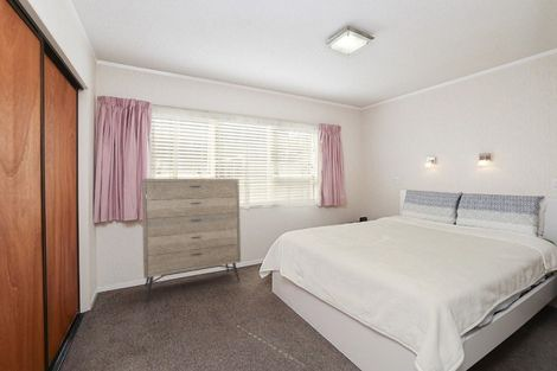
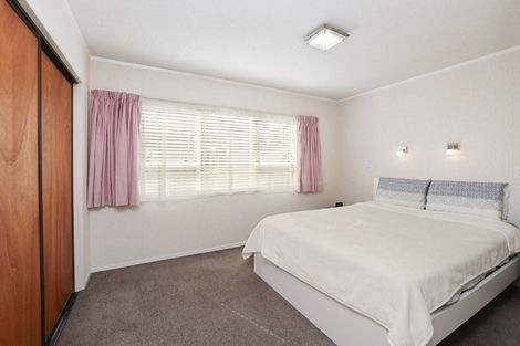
- dresser [141,178,242,302]
